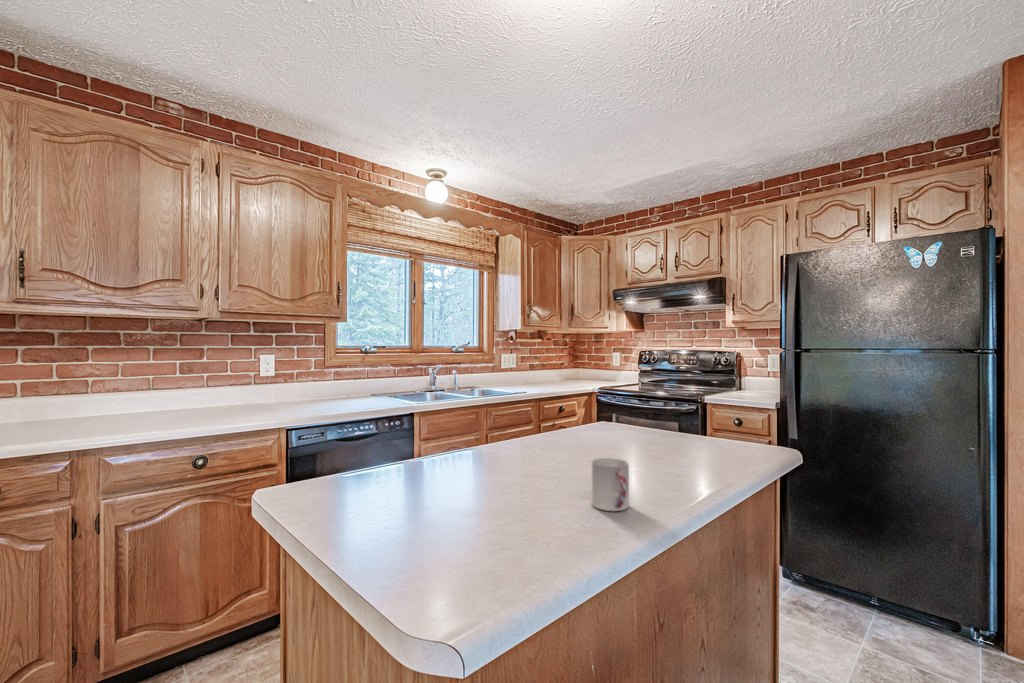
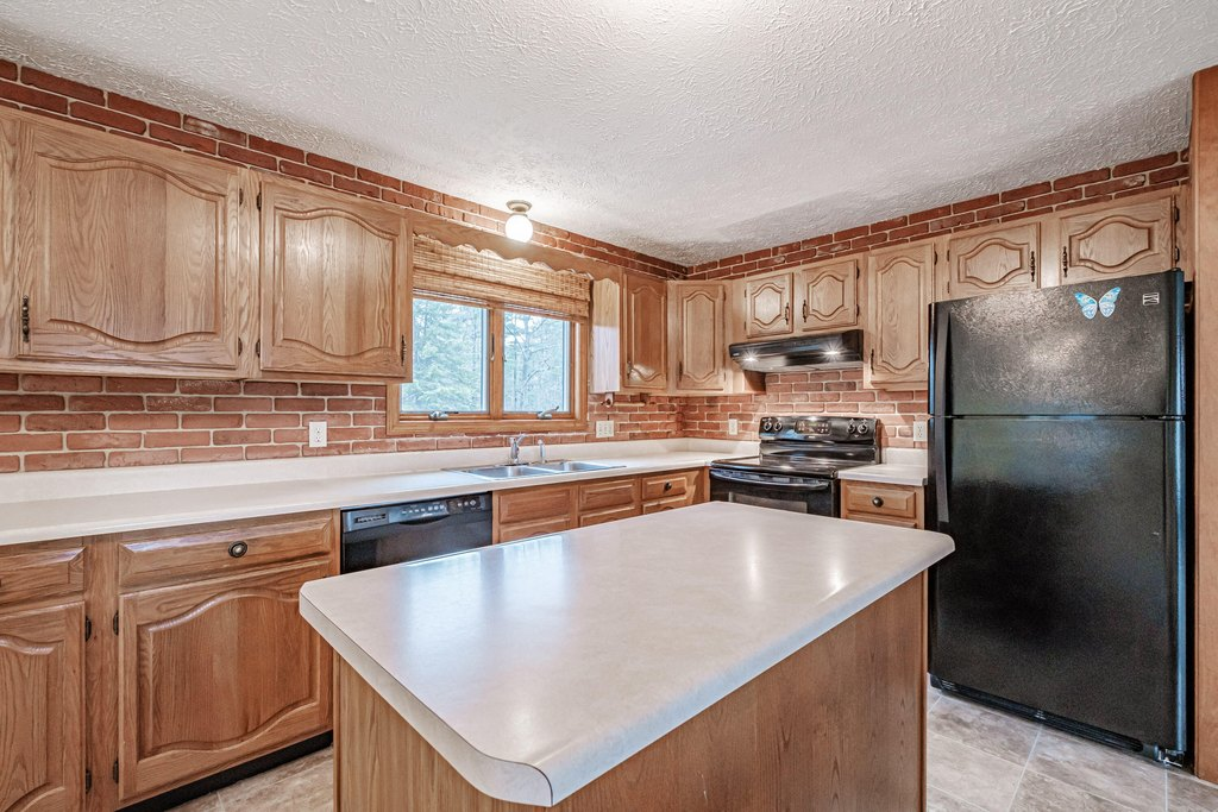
- cup [591,457,630,512]
